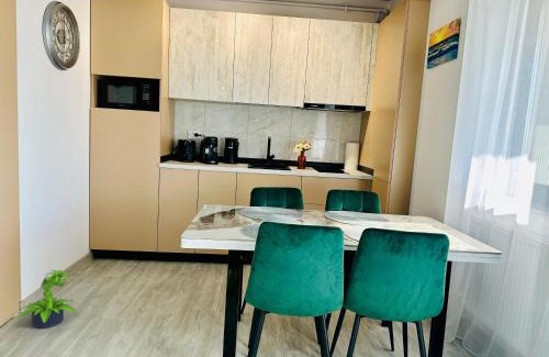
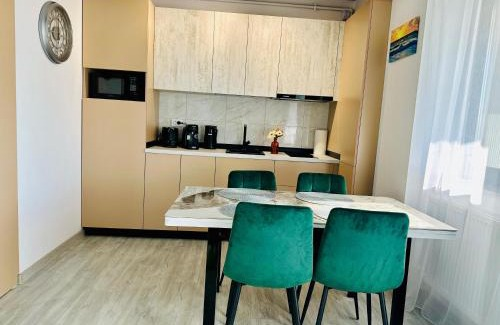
- potted plant [15,269,77,330]
